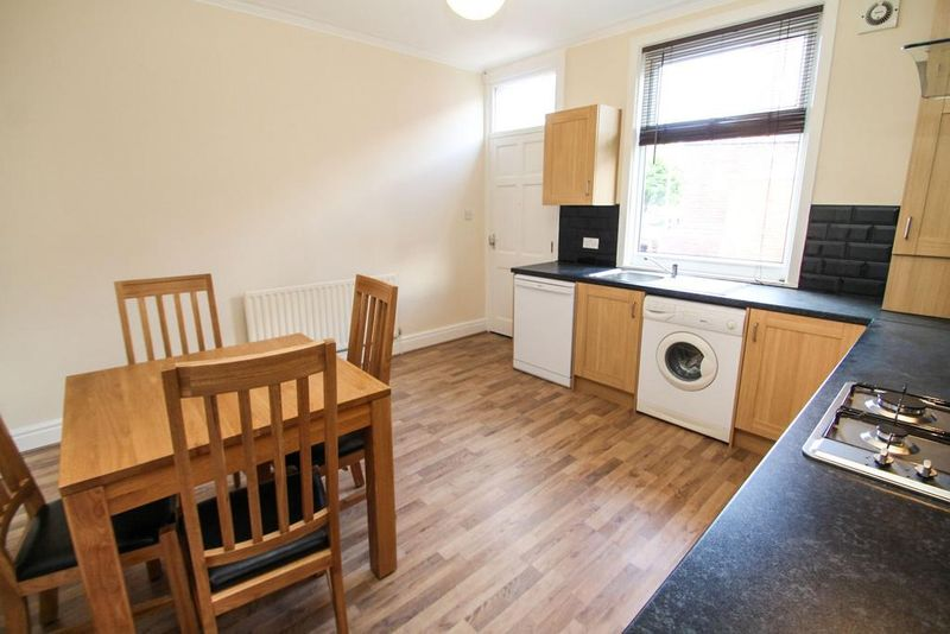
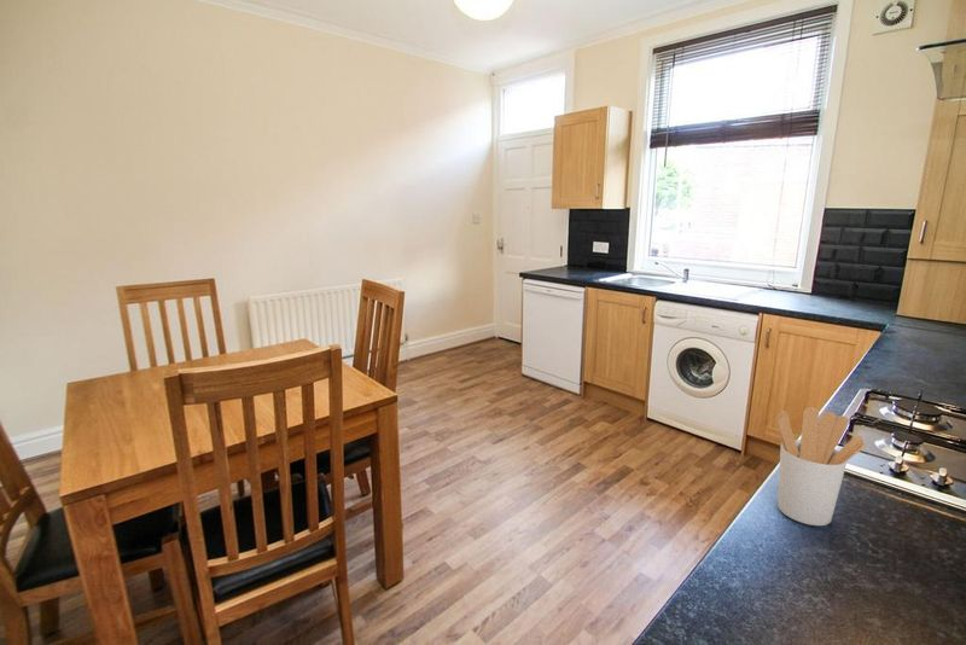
+ utensil holder [775,406,867,527]
